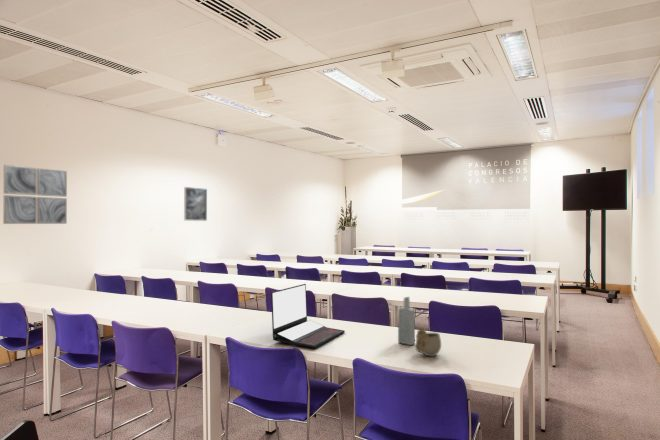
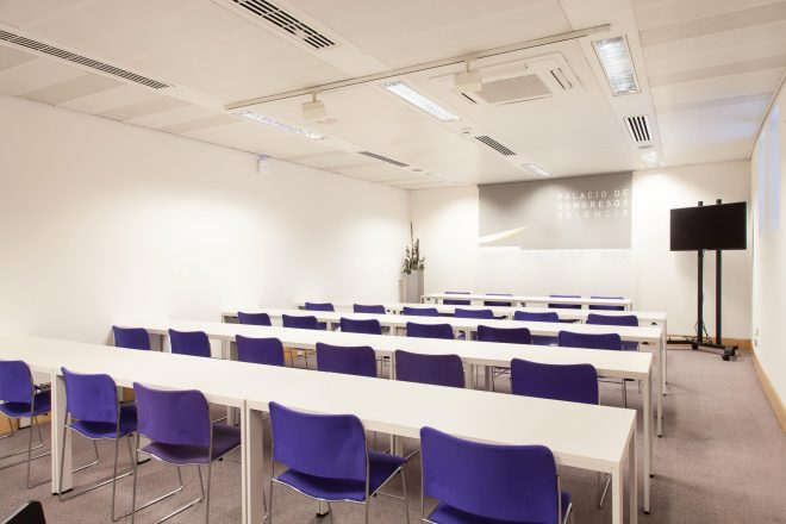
- mug [414,327,442,357]
- wall art [2,164,68,225]
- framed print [183,186,208,222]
- bottle [397,296,416,346]
- laptop [270,283,346,349]
